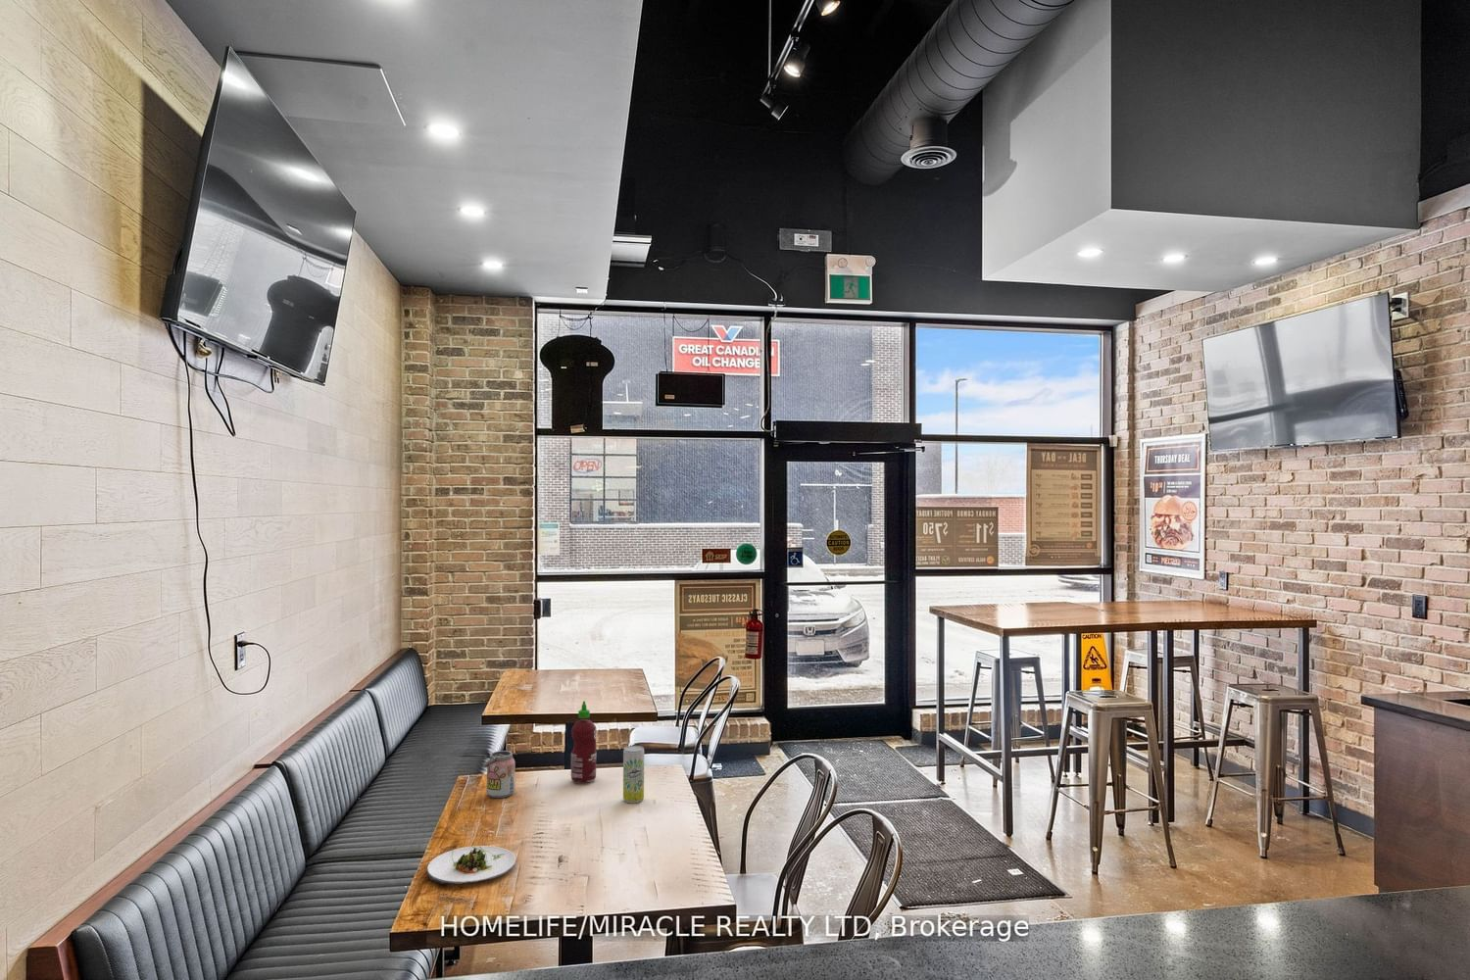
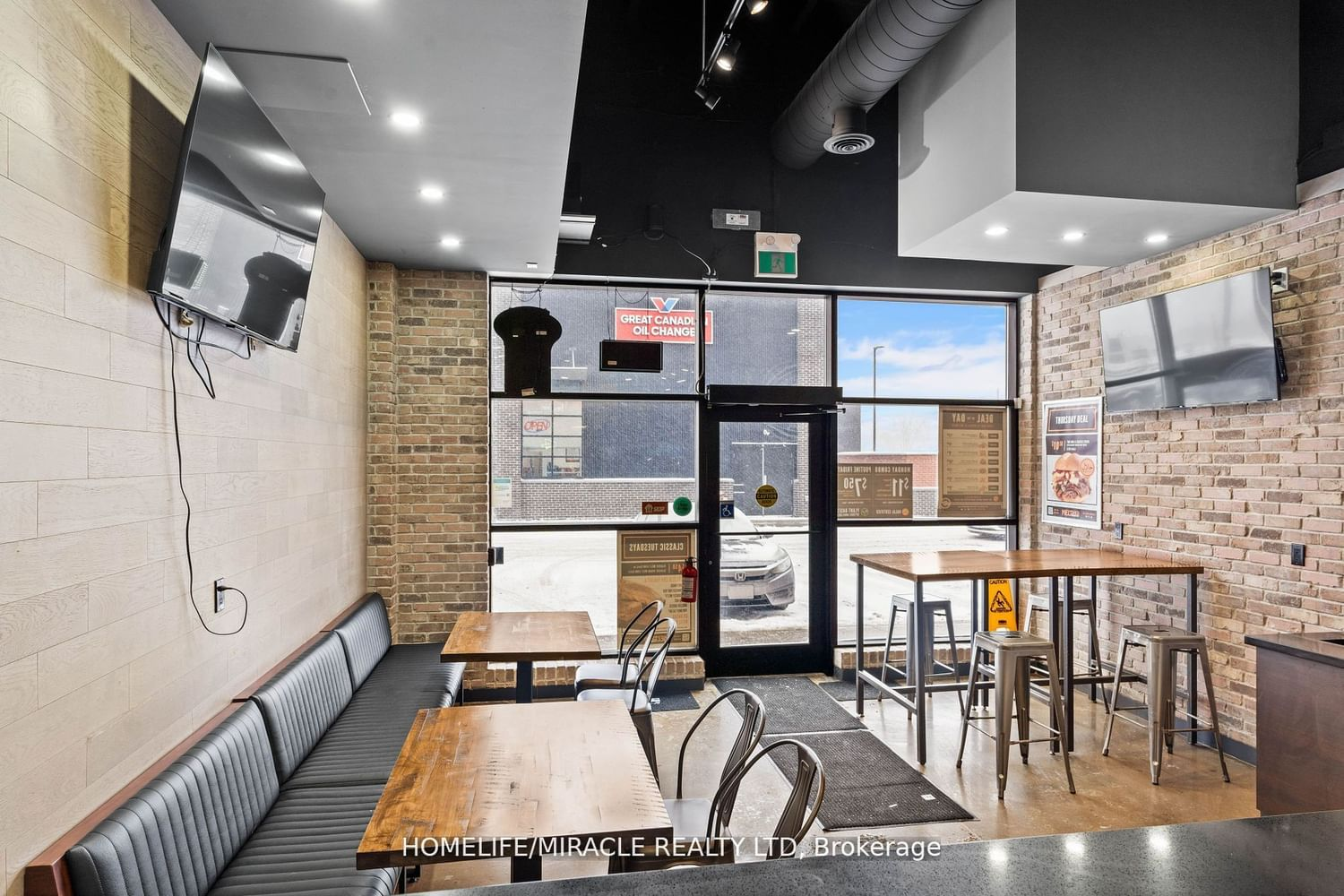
- beverage can [622,745,645,804]
- hot sauce [570,700,598,784]
- salad plate [427,844,516,886]
- beverage can [482,749,516,798]
